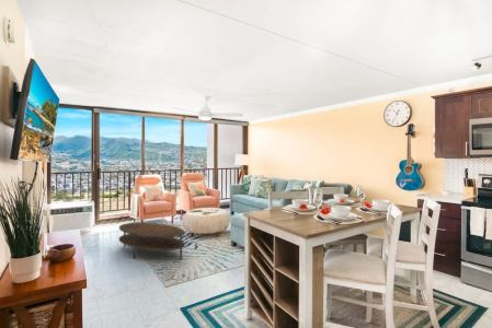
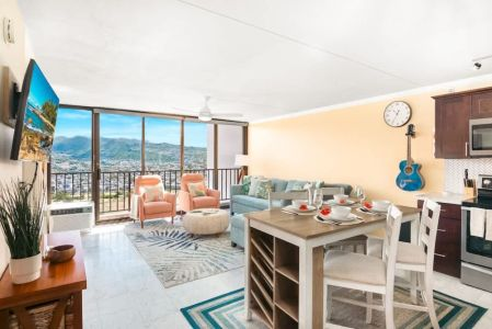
- coffee table [118,222,185,260]
